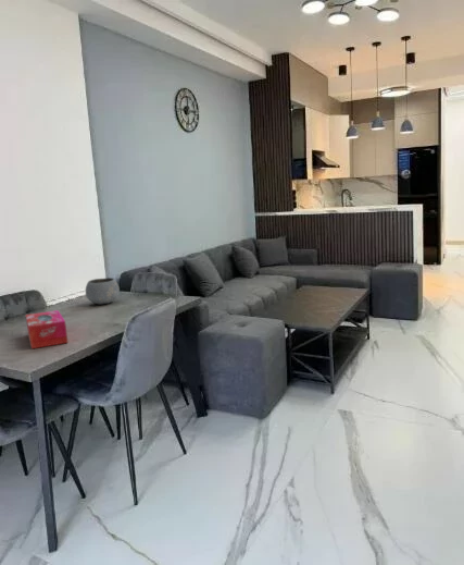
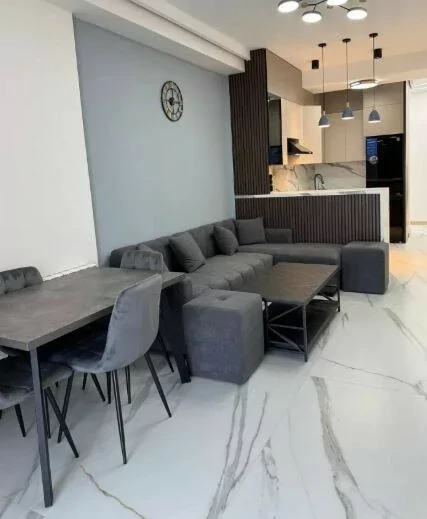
- bowl [85,277,121,305]
- tissue box [25,309,68,349]
